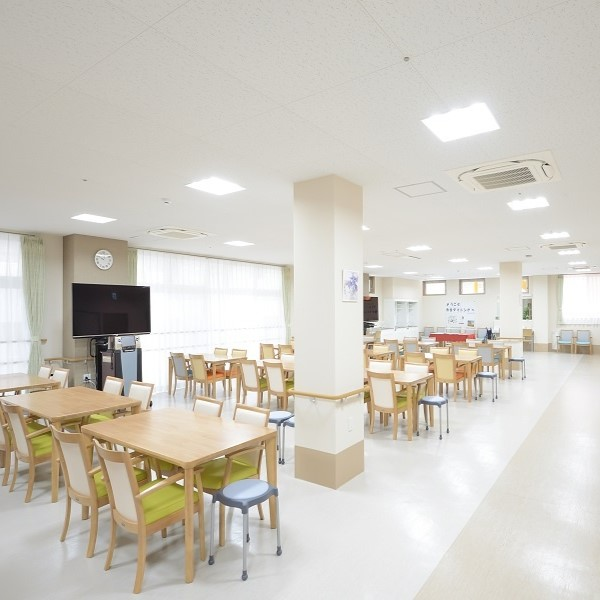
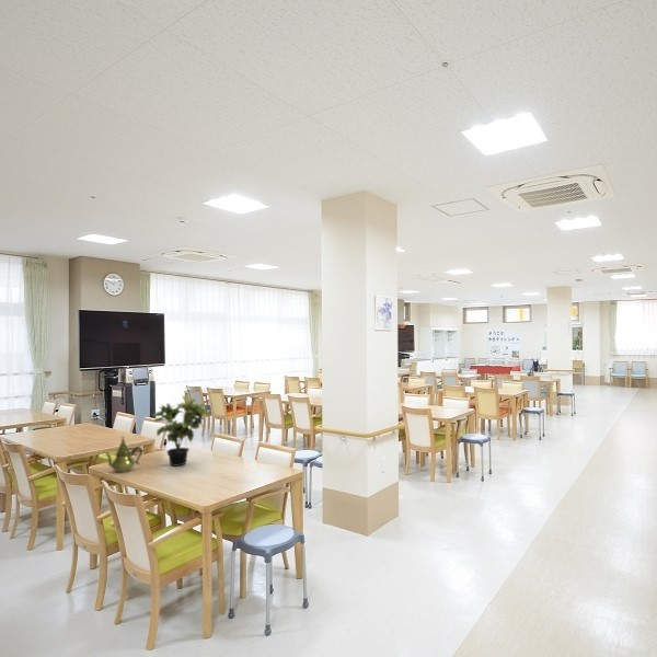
+ potted plant [152,395,209,468]
+ teapot [104,436,143,473]
